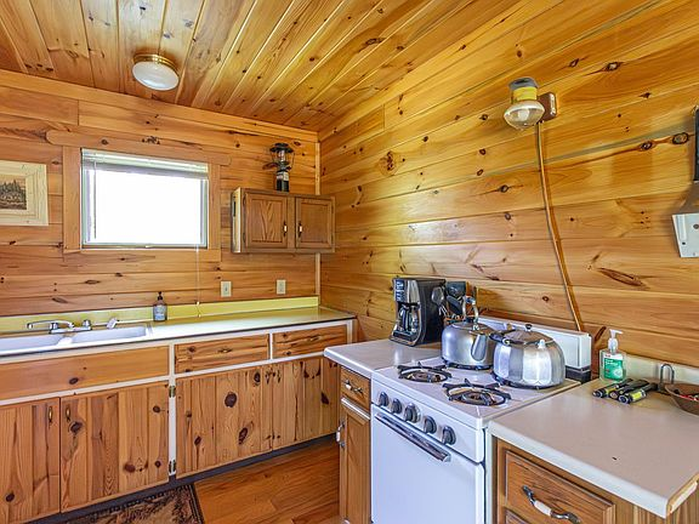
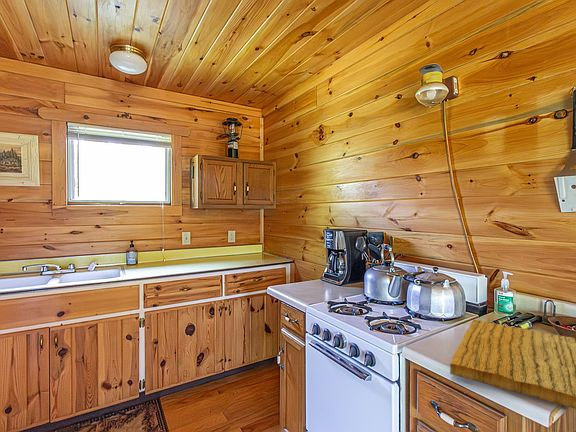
+ cutting board [449,319,576,410]
